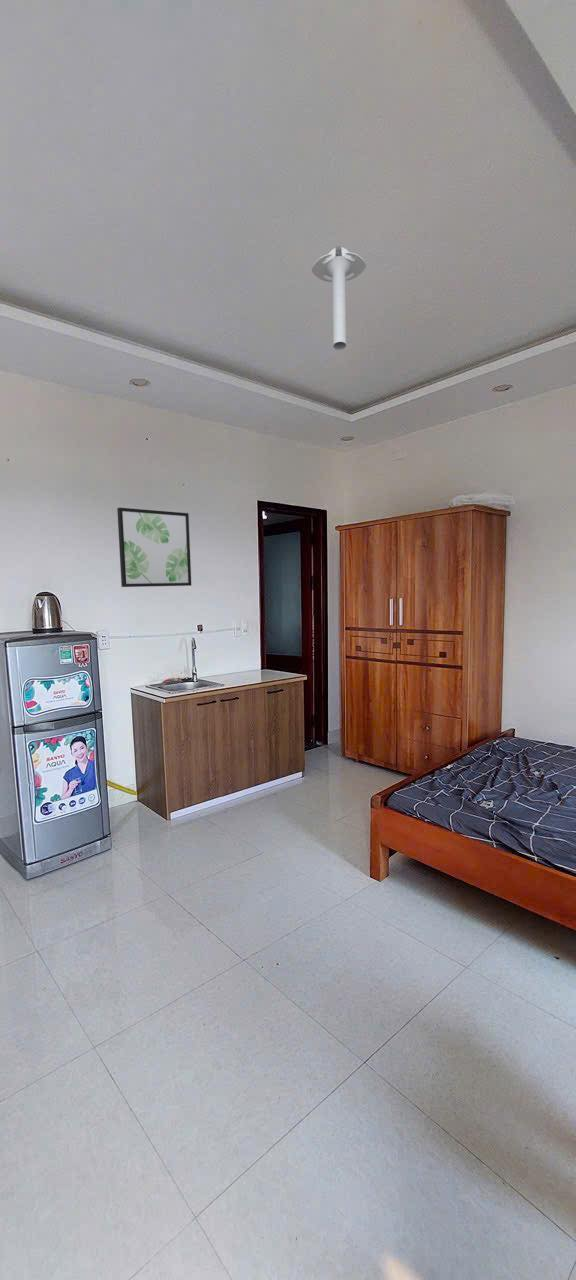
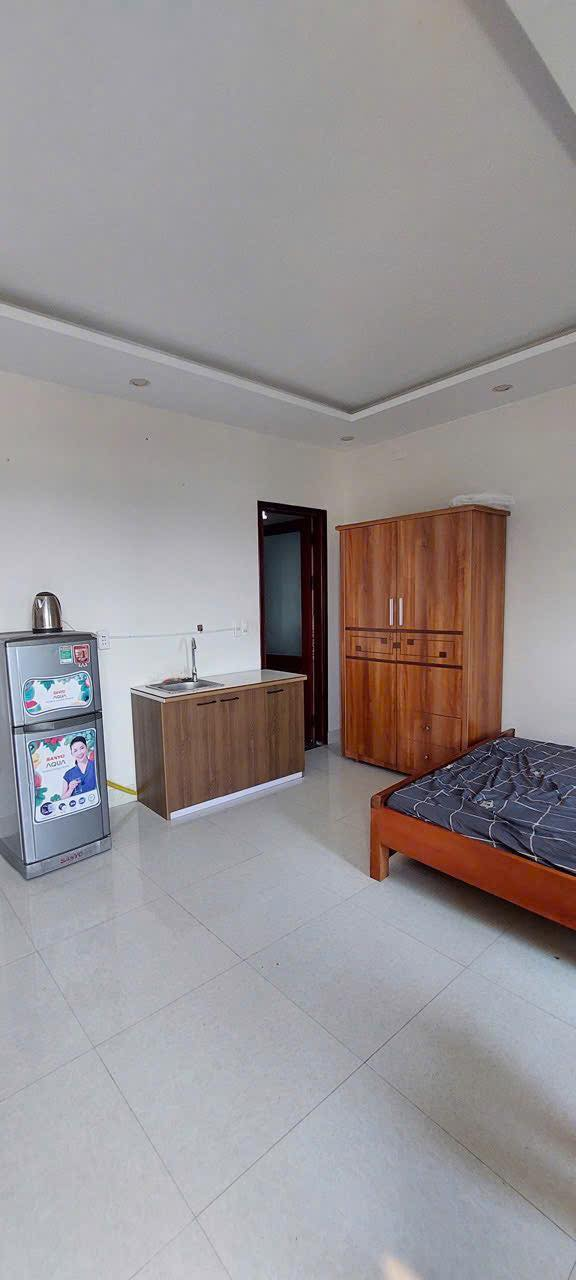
- wall art [116,507,192,588]
- ceiling light [311,245,367,351]
